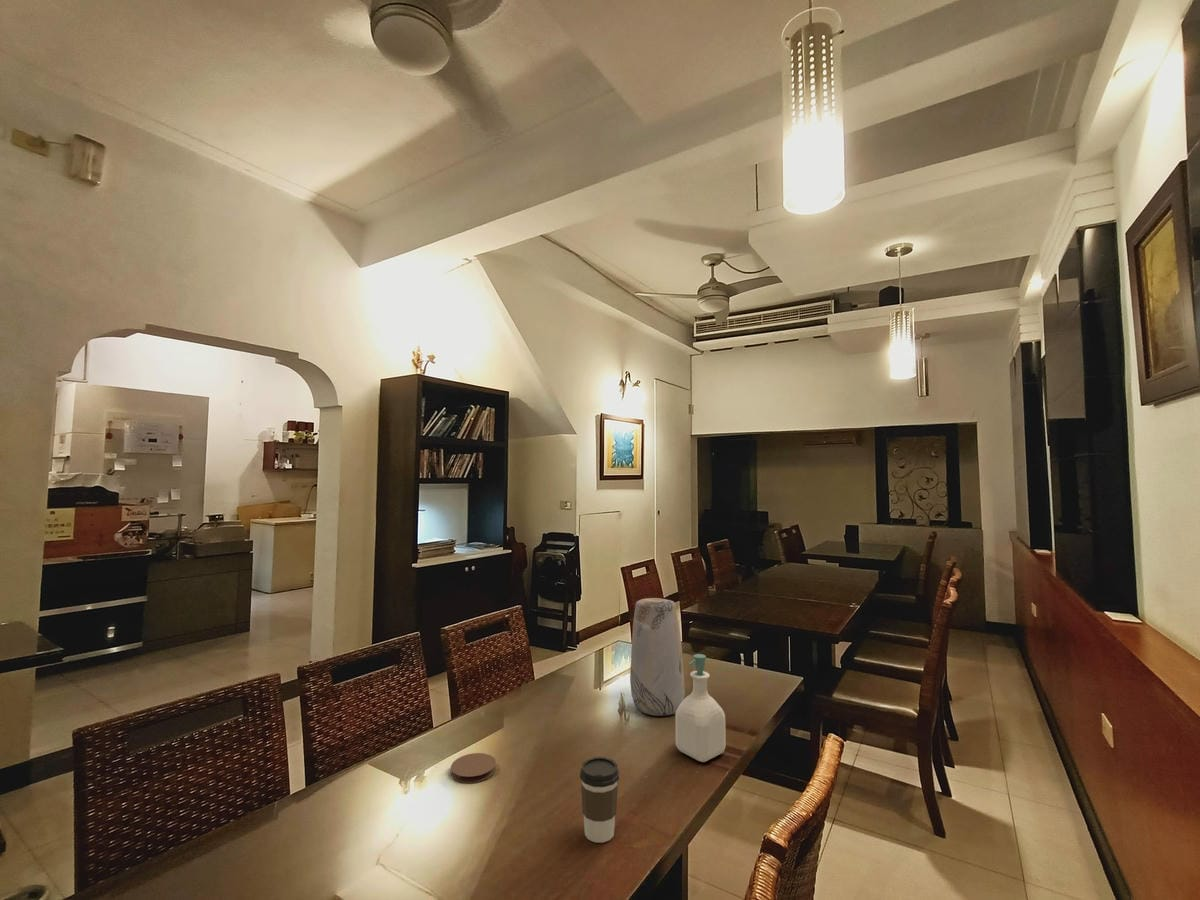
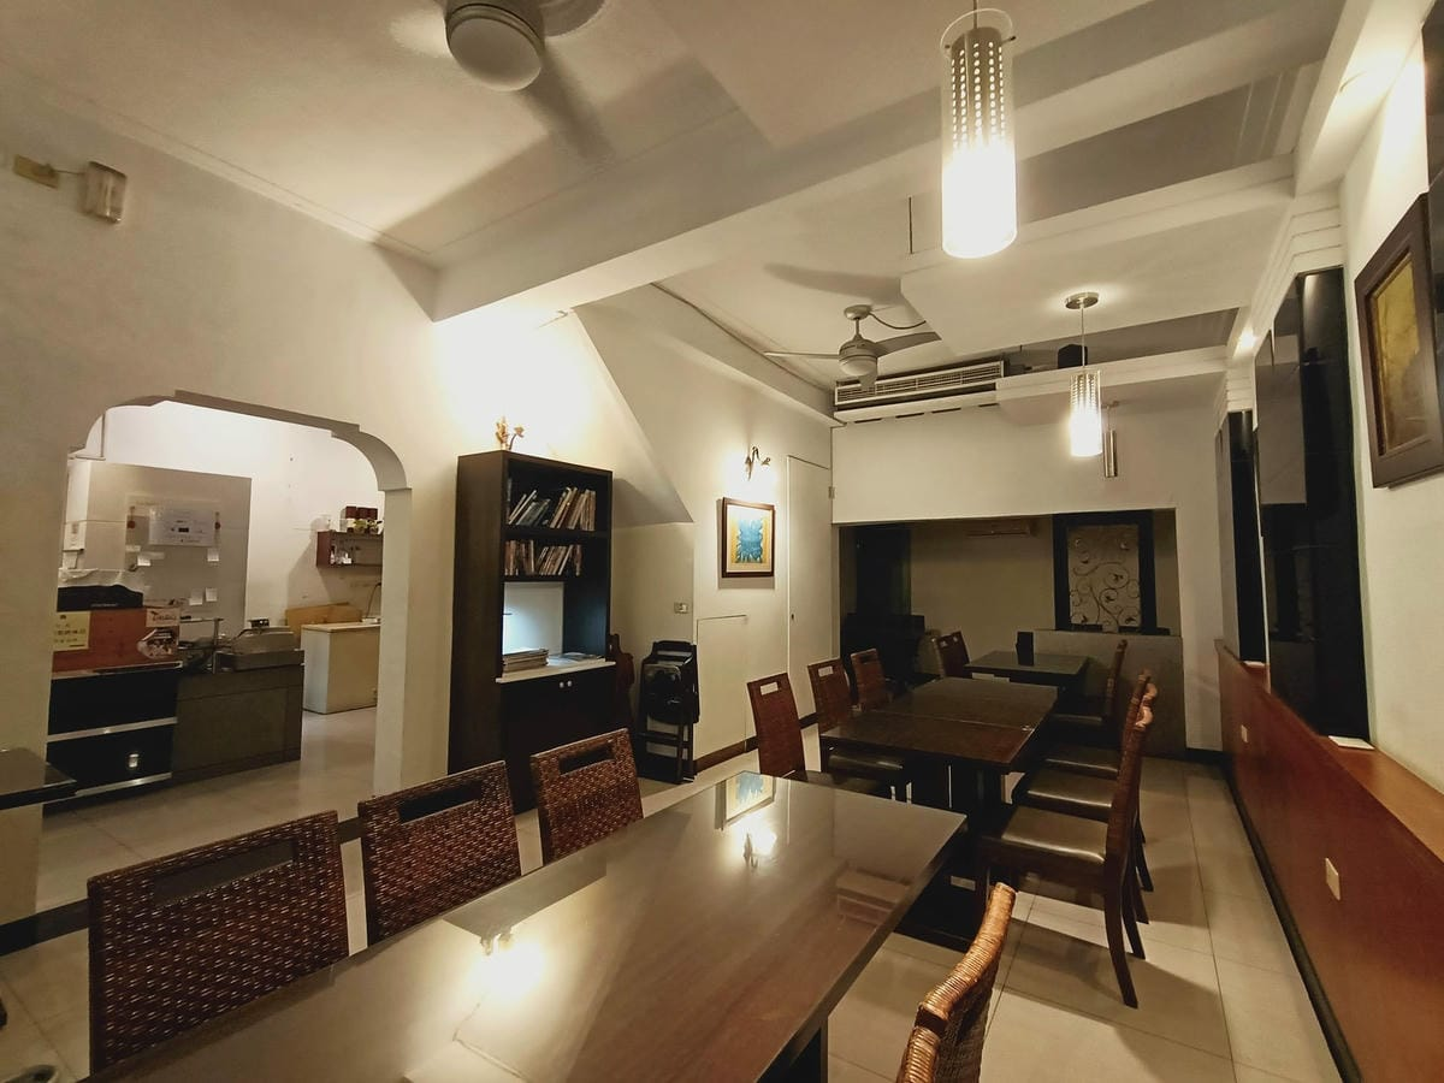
- vase [629,597,686,717]
- soap bottle [674,653,727,763]
- coffee cup [579,756,620,844]
- coaster [450,752,497,784]
